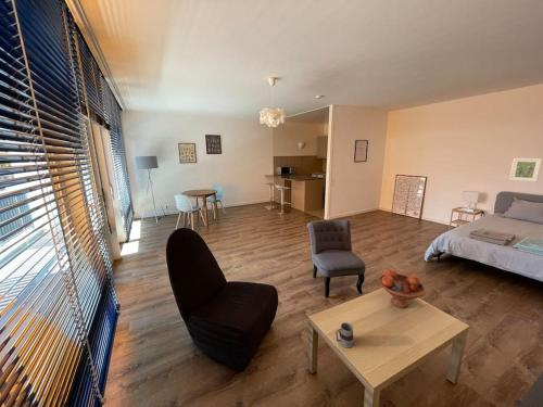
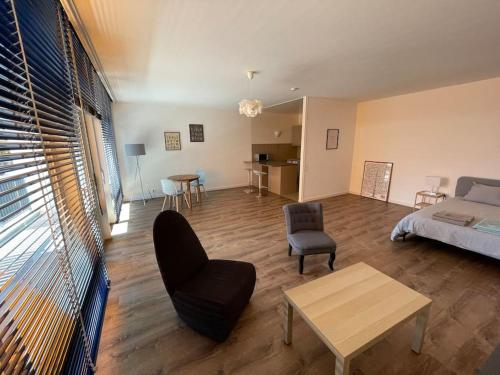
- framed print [508,157,543,182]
- mug [334,321,355,348]
- fruit bowl [378,268,427,308]
